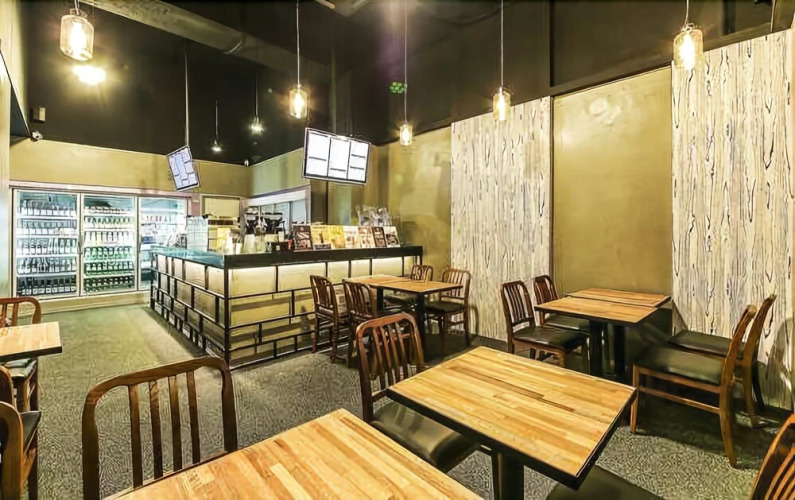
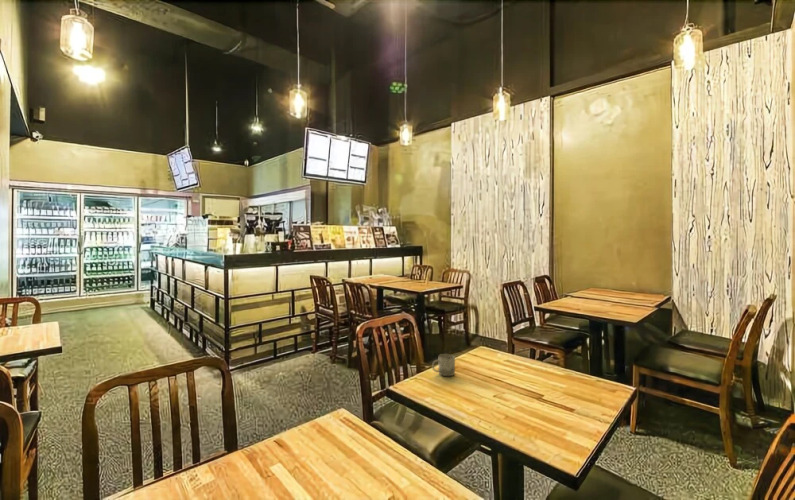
+ cup [431,353,456,377]
